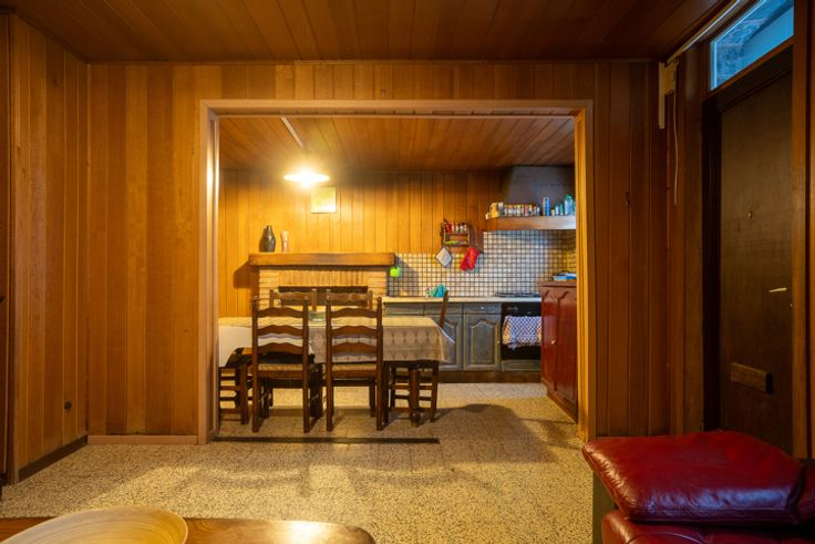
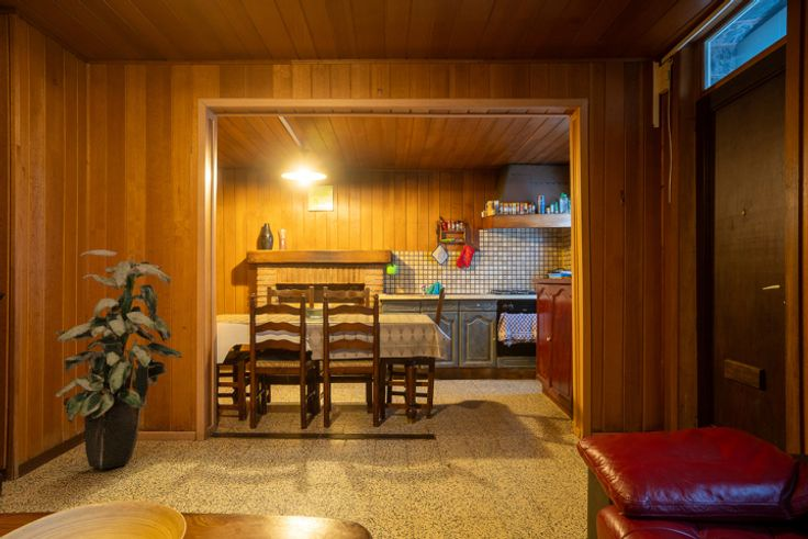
+ indoor plant [54,249,183,470]
